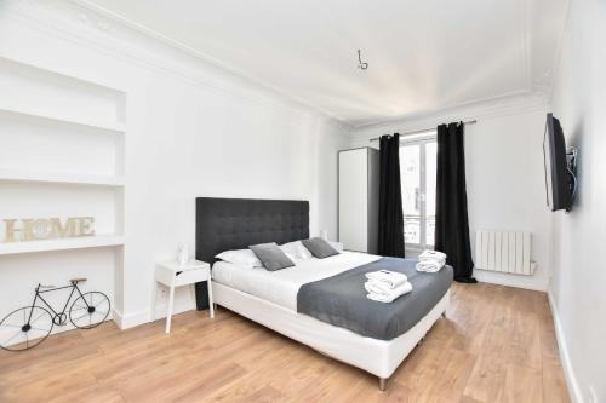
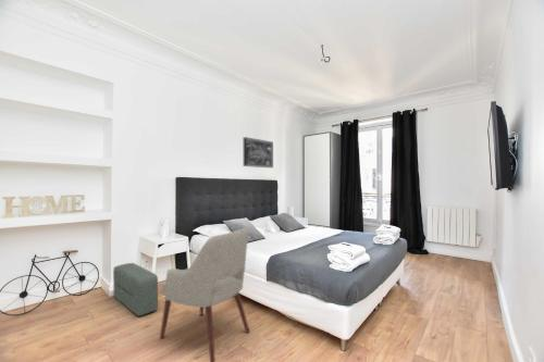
+ wall art [243,136,274,168]
+ pouf [112,262,159,317]
+ chair [159,227,251,362]
